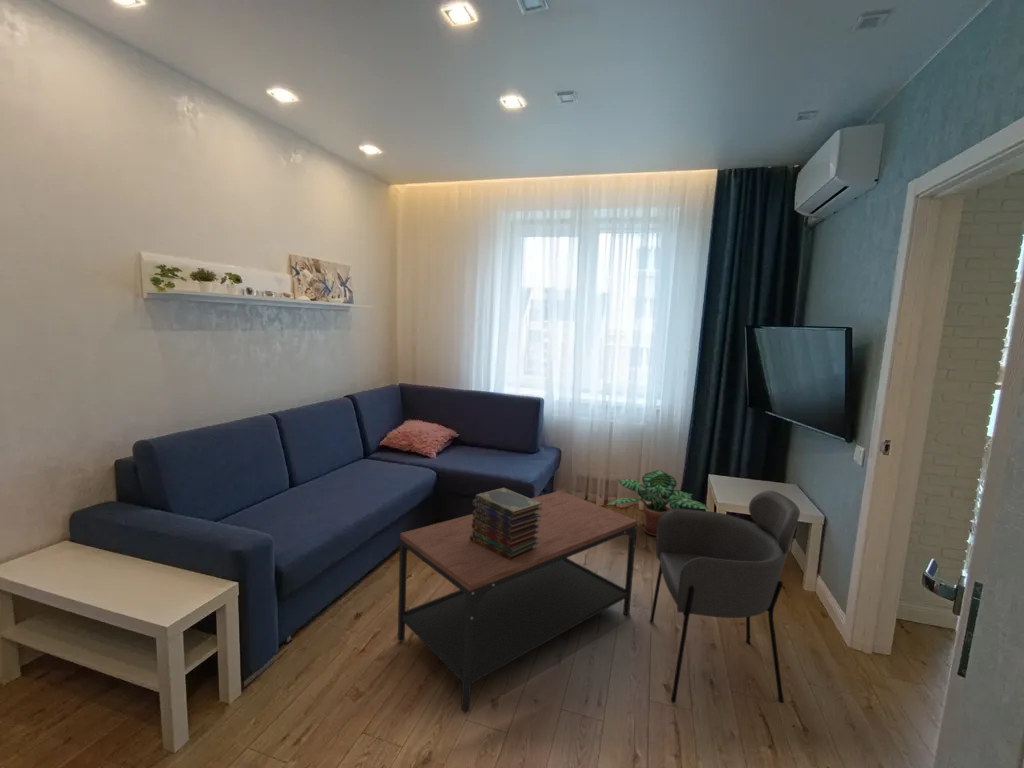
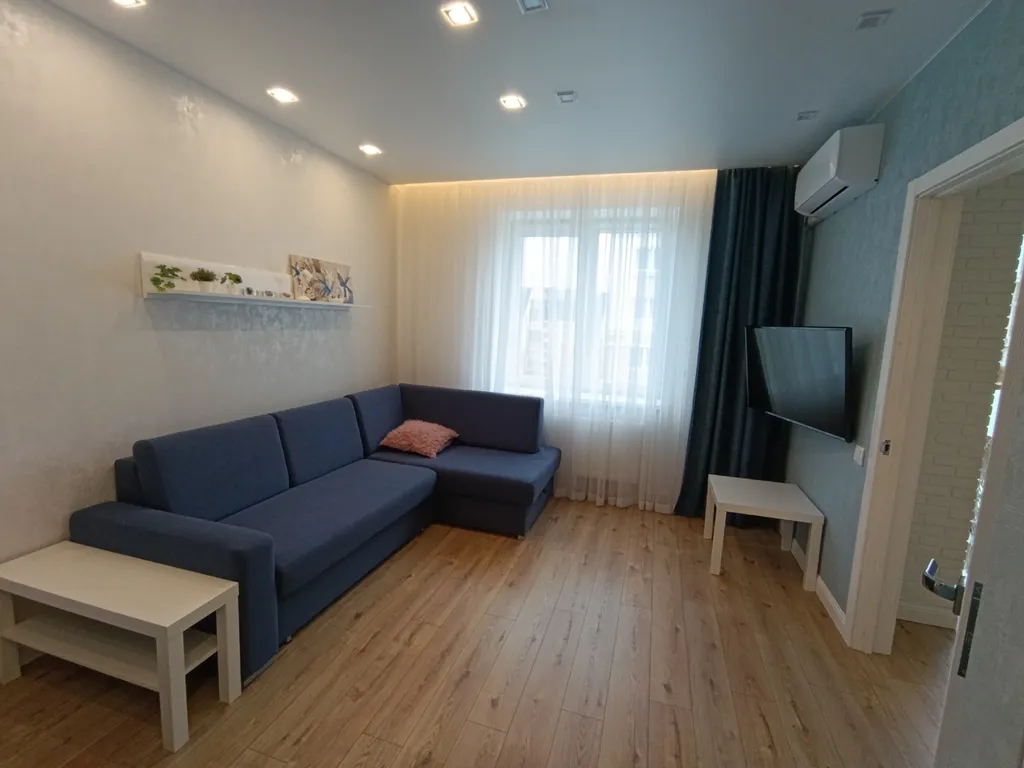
- chair [649,490,801,703]
- coffee table [397,490,638,714]
- book stack [470,487,542,560]
- potted plant [606,469,710,537]
